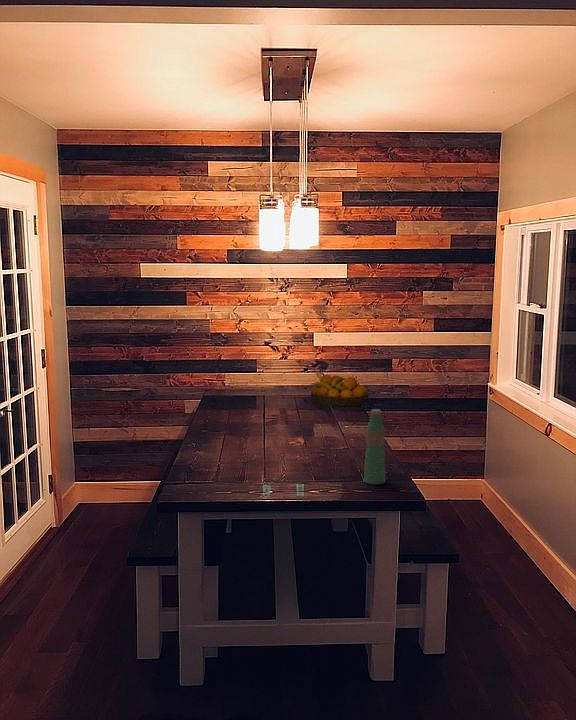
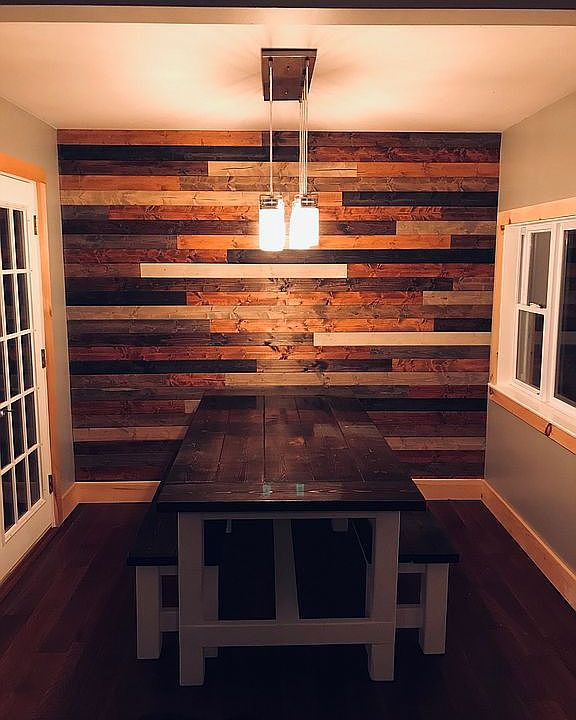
- water bottle [363,408,386,485]
- fruit bowl [310,374,369,407]
